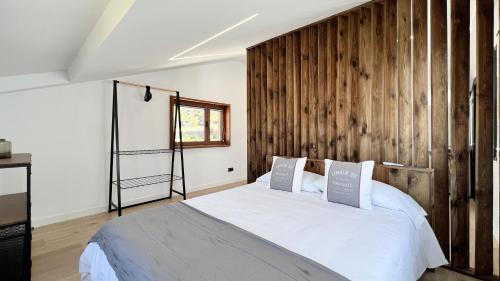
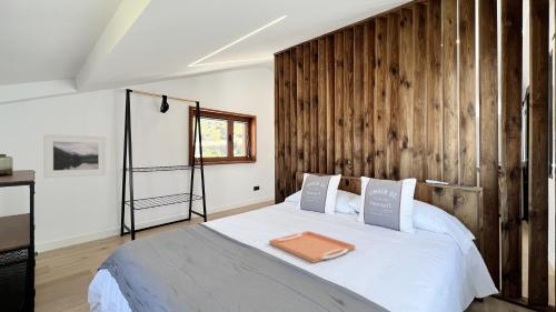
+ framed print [42,133,107,179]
+ serving tray [268,230,356,264]
